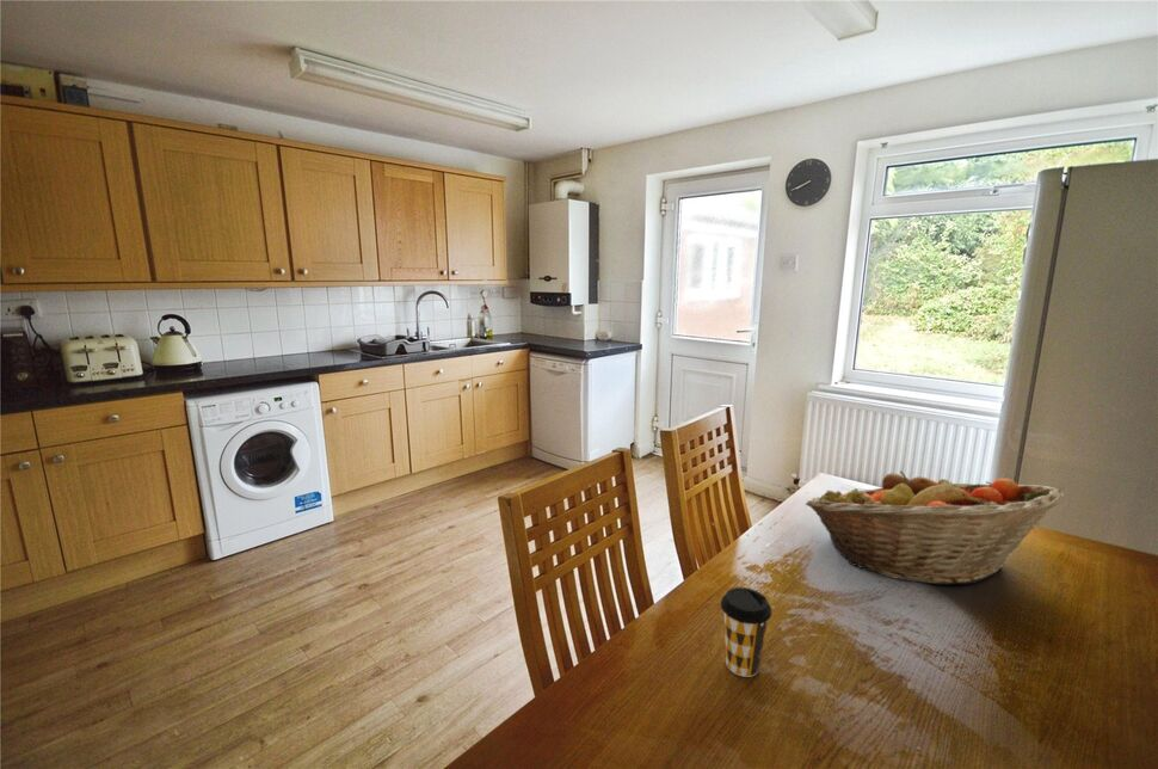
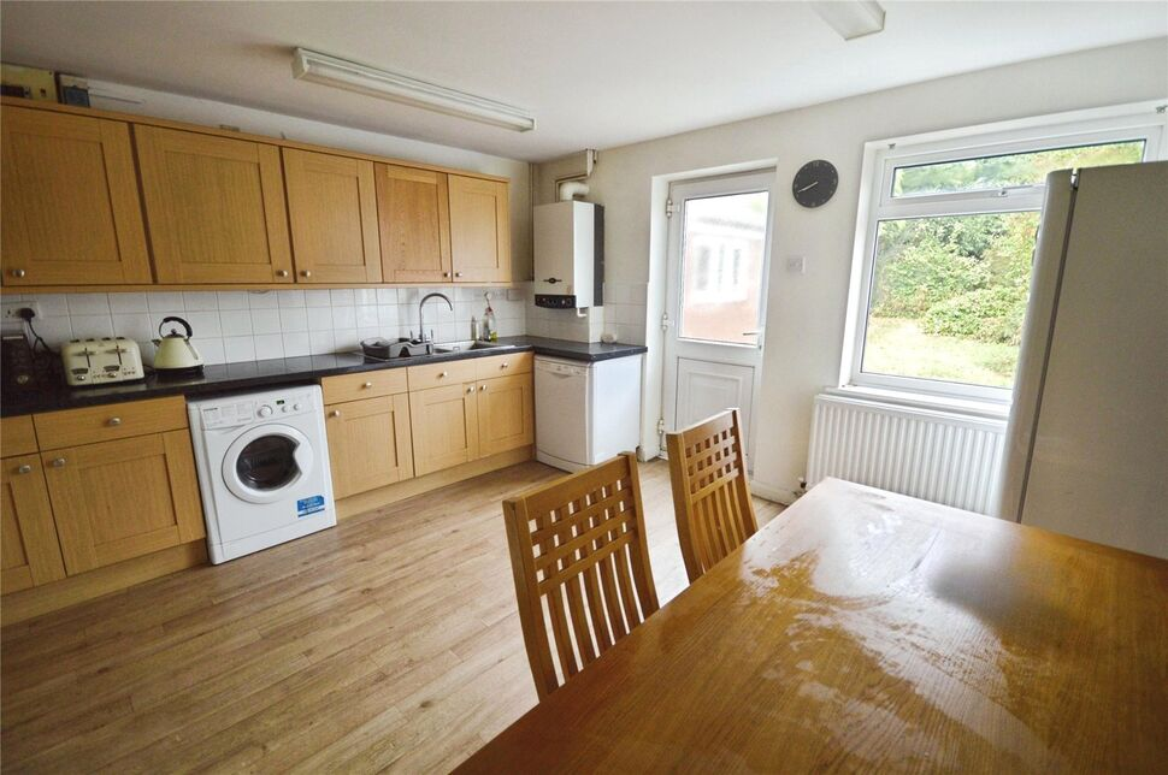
- fruit basket [805,469,1065,586]
- coffee cup [720,586,772,678]
